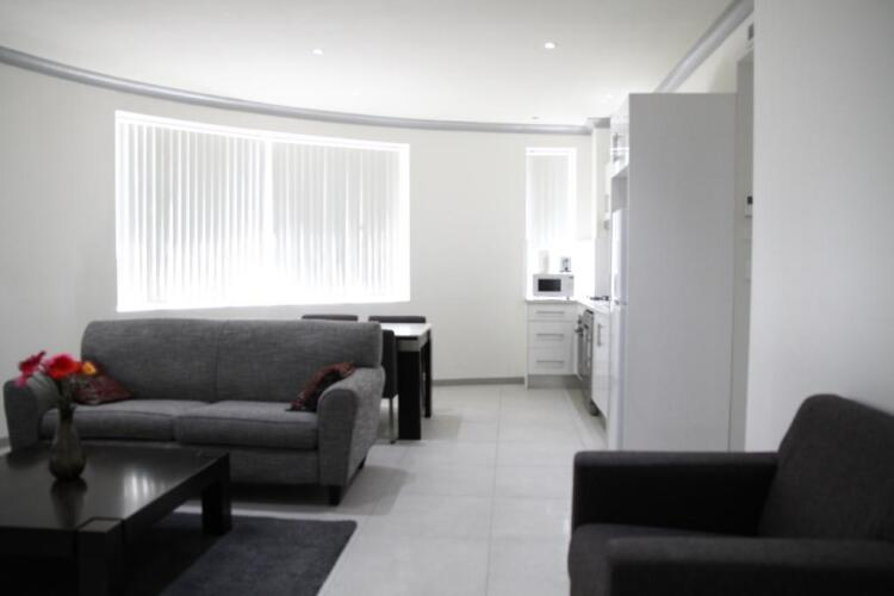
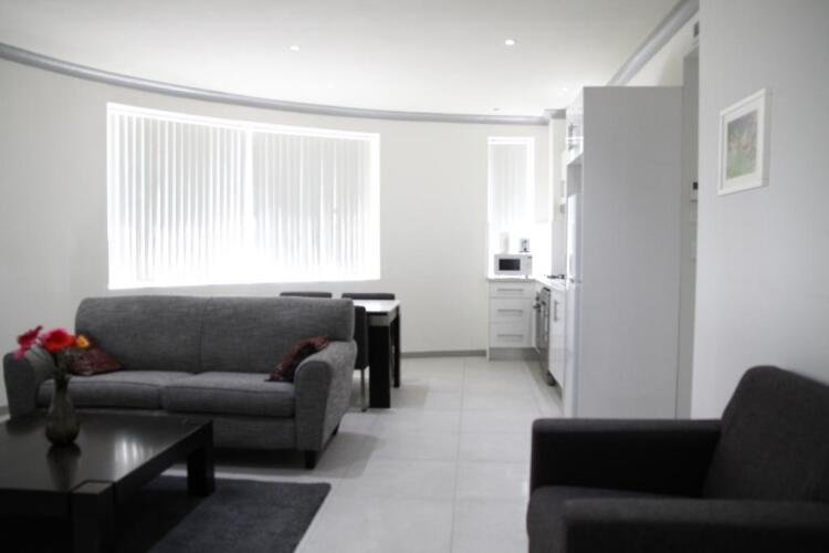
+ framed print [716,86,773,197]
